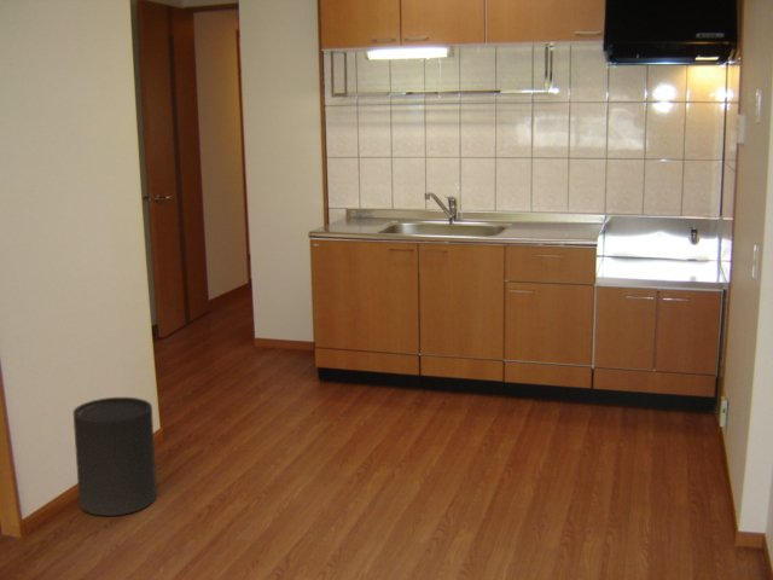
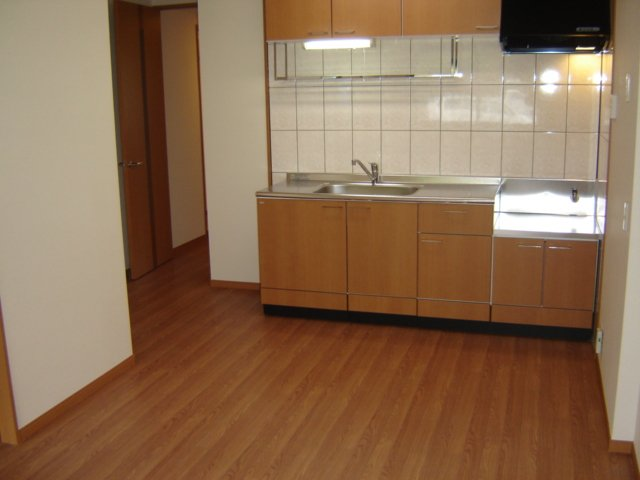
- trash can [71,396,157,517]
